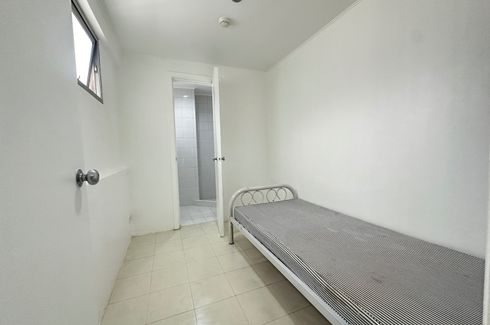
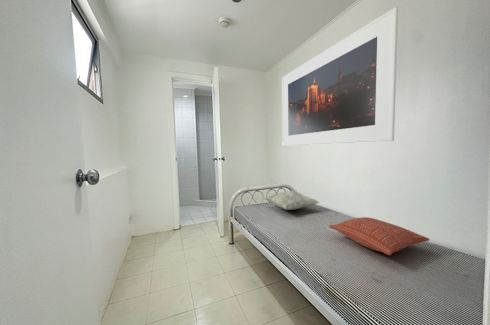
+ decorative pillow [263,190,321,211]
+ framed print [281,6,399,147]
+ pillow [328,216,430,256]
